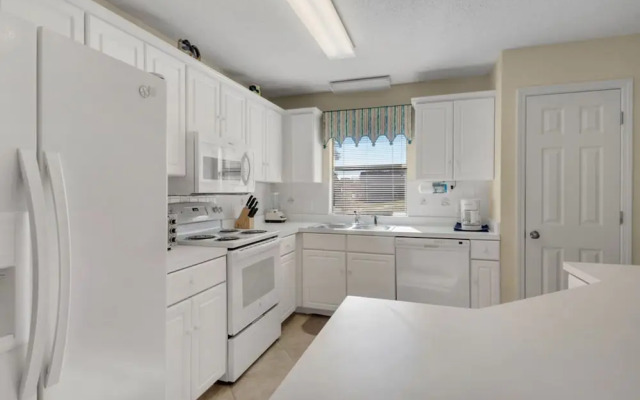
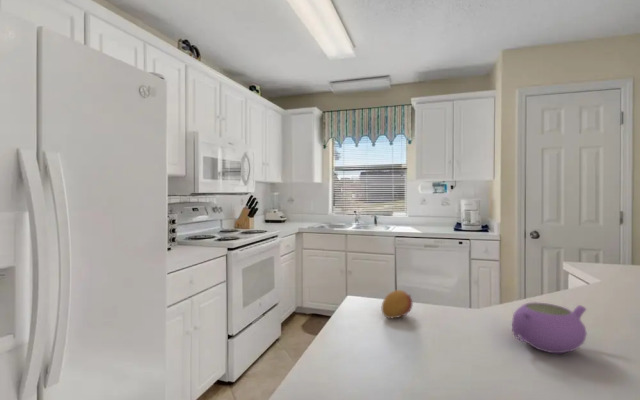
+ teapot [511,301,588,354]
+ fruit [380,289,414,319]
